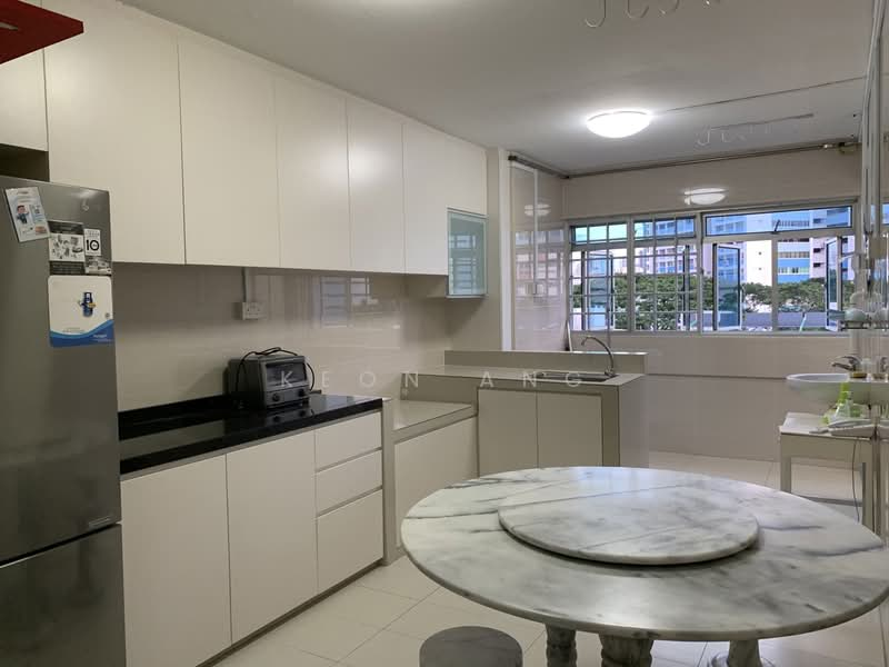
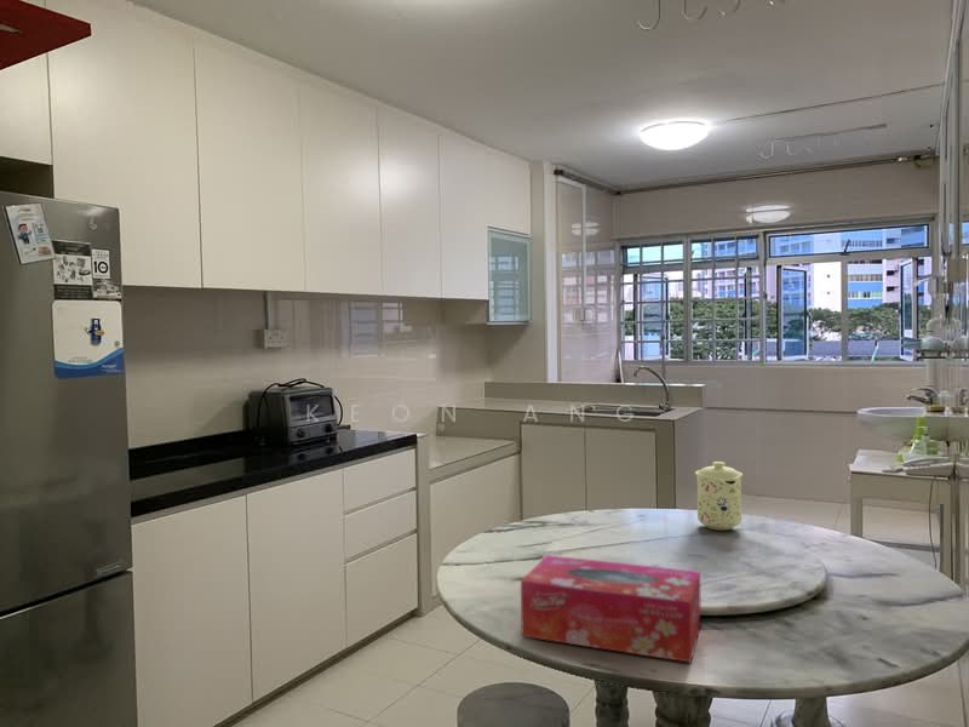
+ mug [694,460,744,531]
+ tissue box [520,554,703,664]
